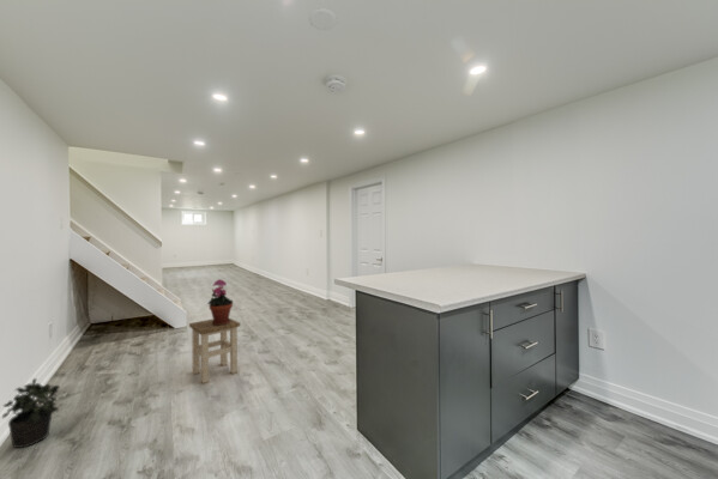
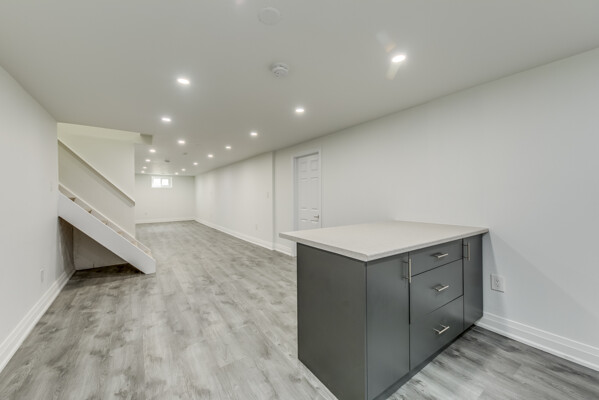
- potted plant [1,377,61,449]
- stool [188,317,241,384]
- potted plant [206,278,234,326]
